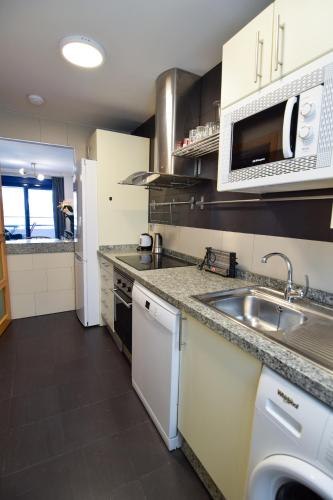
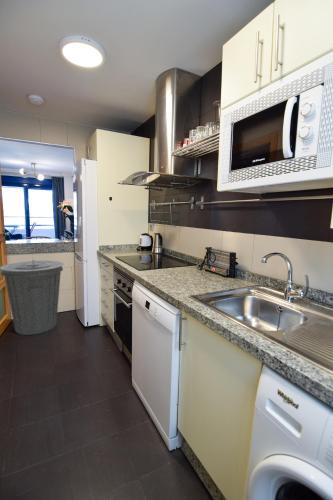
+ trash can [0,259,64,336]
